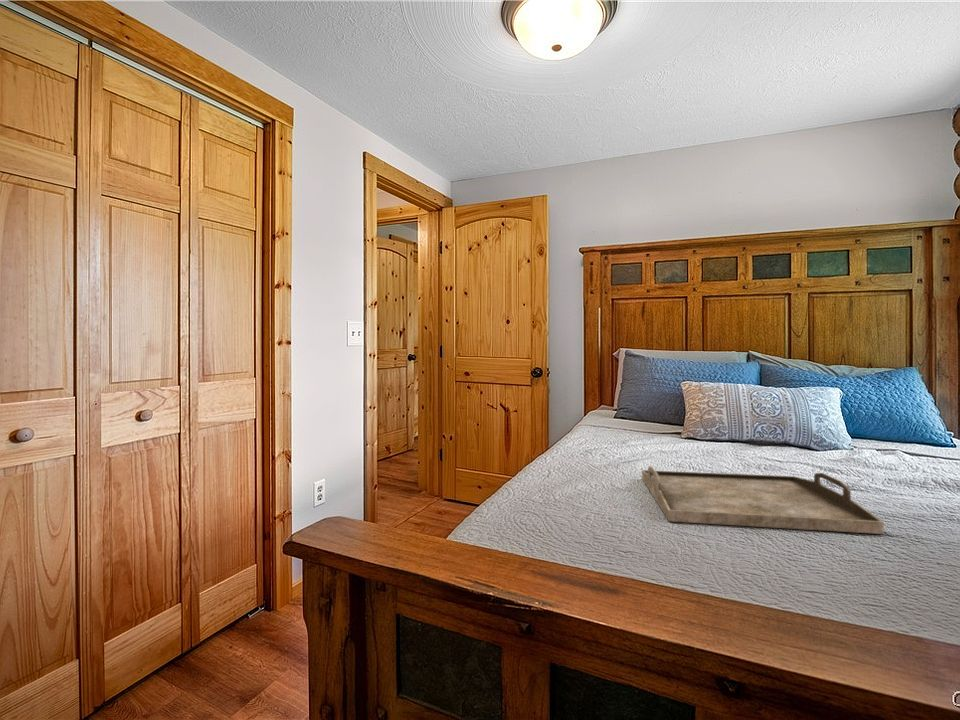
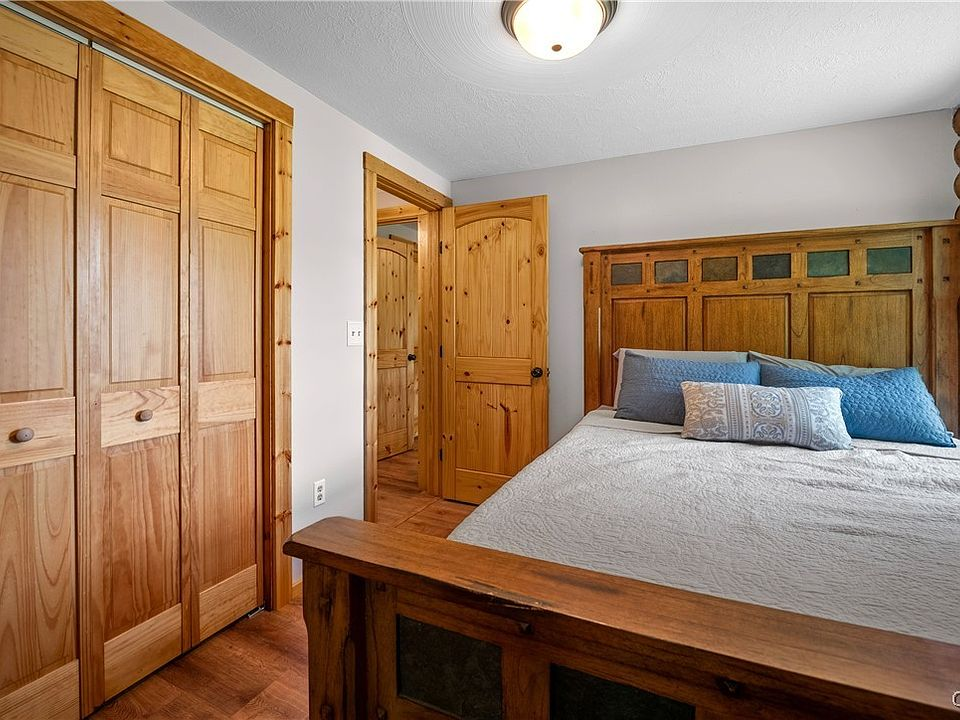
- serving tray [641,465,885,535]
